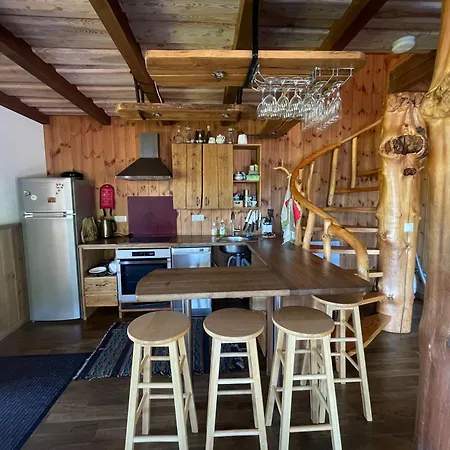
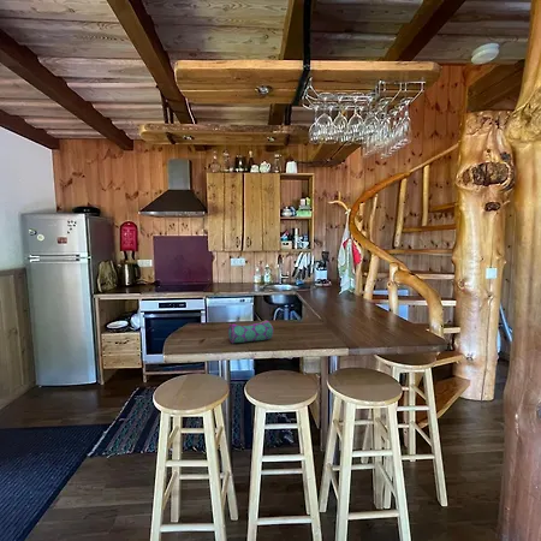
+ pencil case [227,319,274,345]
